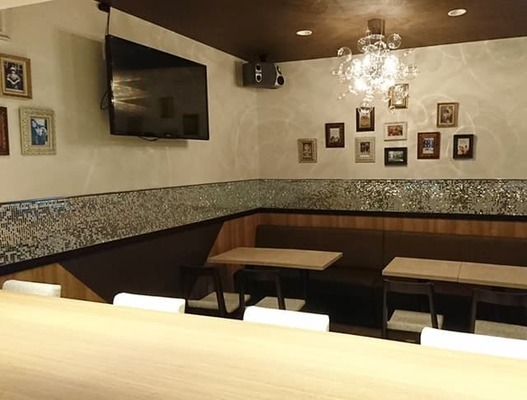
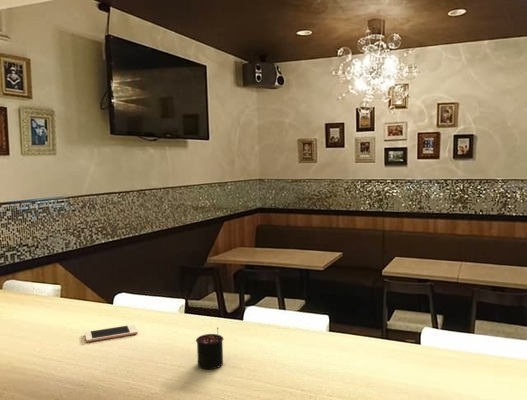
+ candle [195,327,224,370]
+ cell phone [84,323,139,343]
